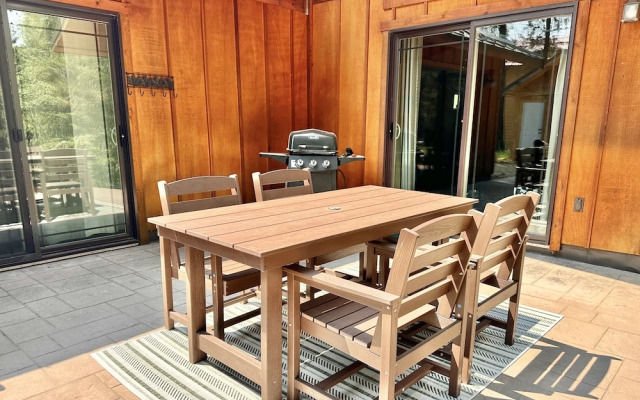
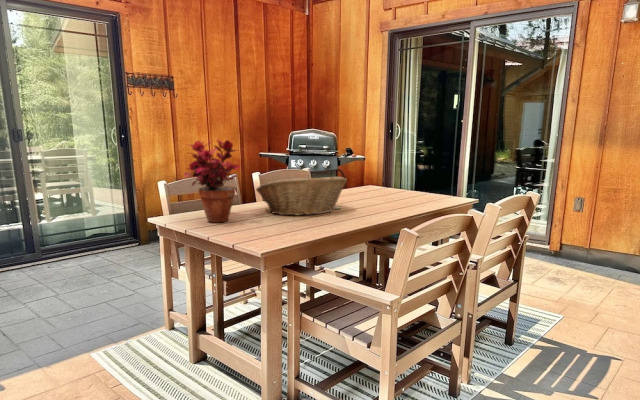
+ fruit basket [255,176,348,217]
+ potted plant [183,138,241,224]
